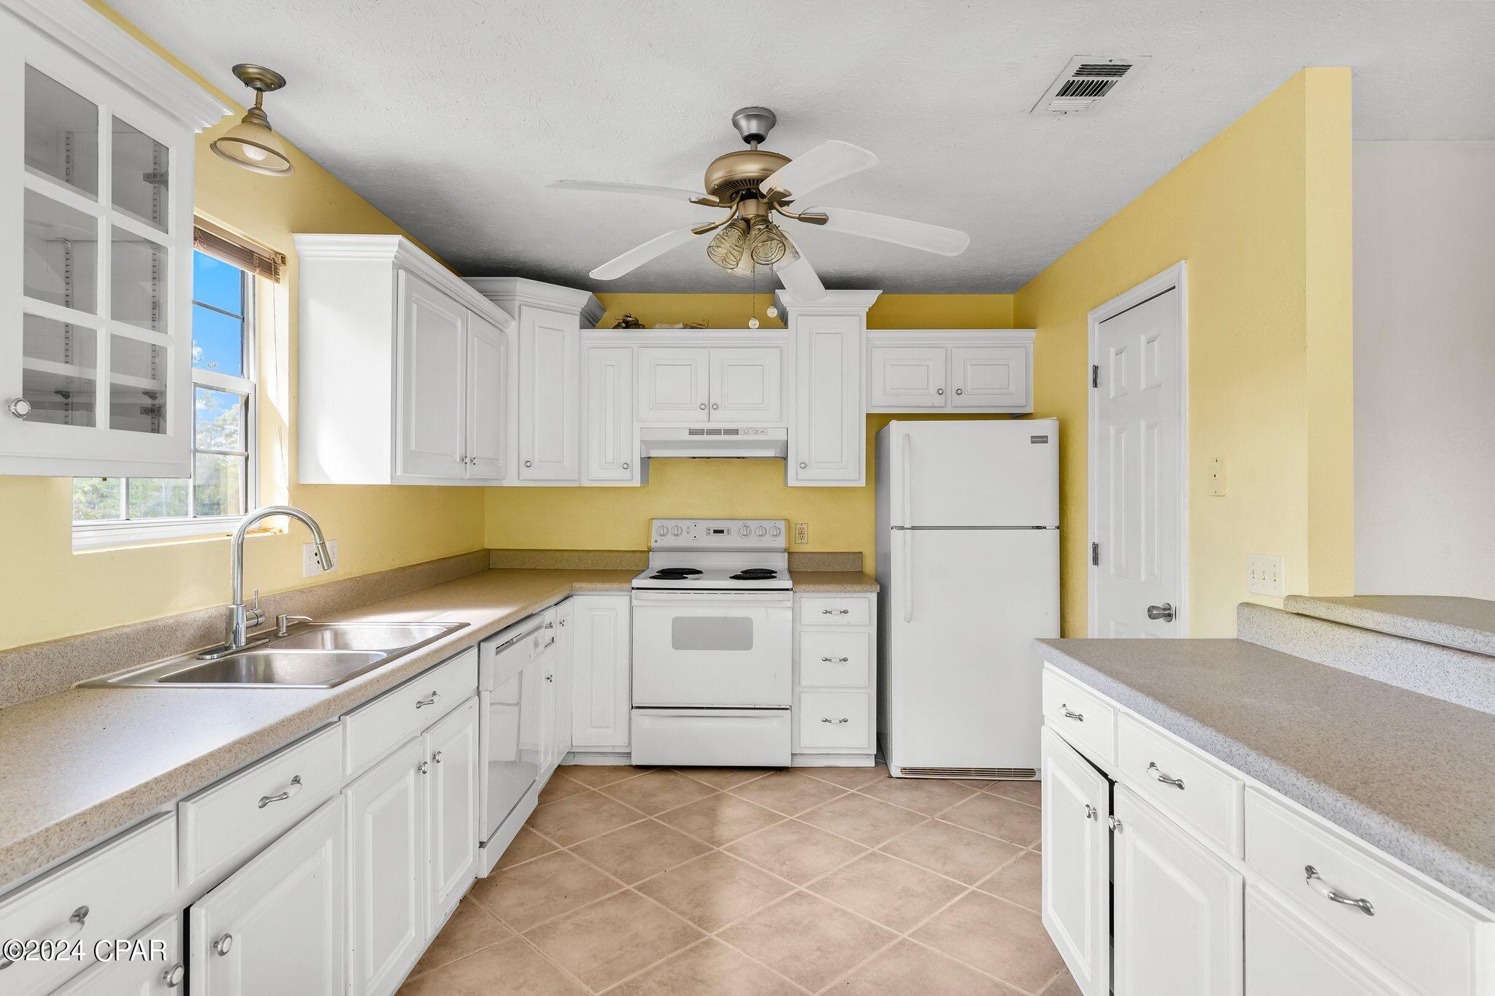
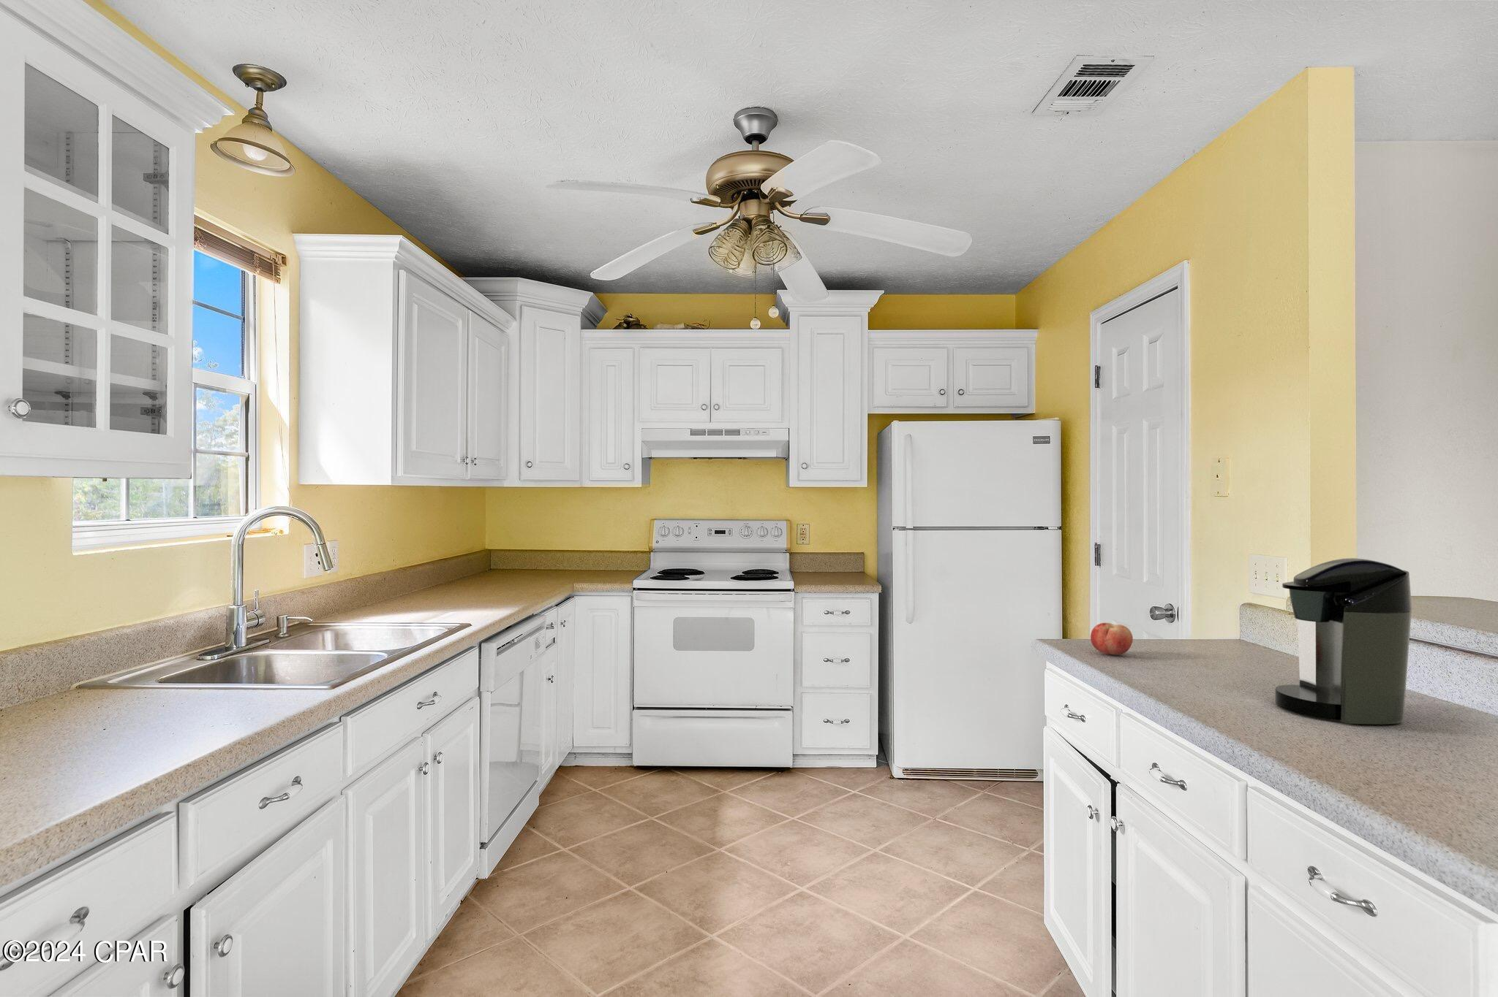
+ fruit [1090,622,1134,655]
+ coffee maker [1274,557,1412,725]
